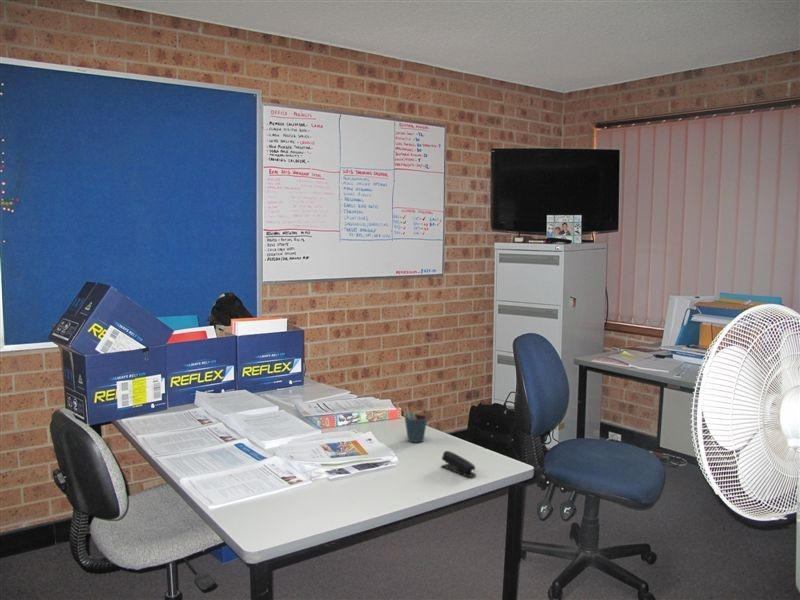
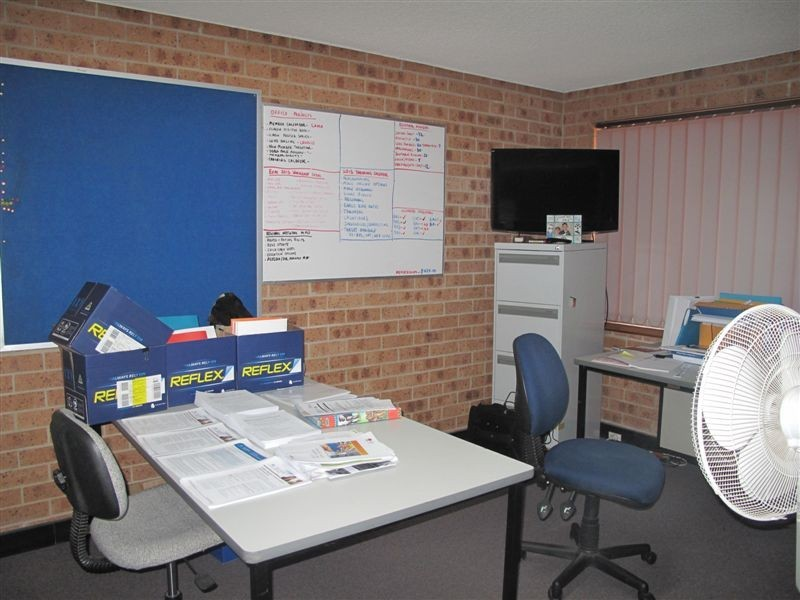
- pen holder [404,405,428,443]
- stapler [441,450,477,478]
